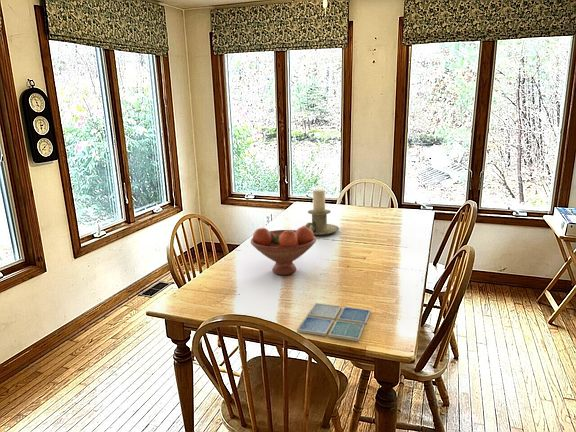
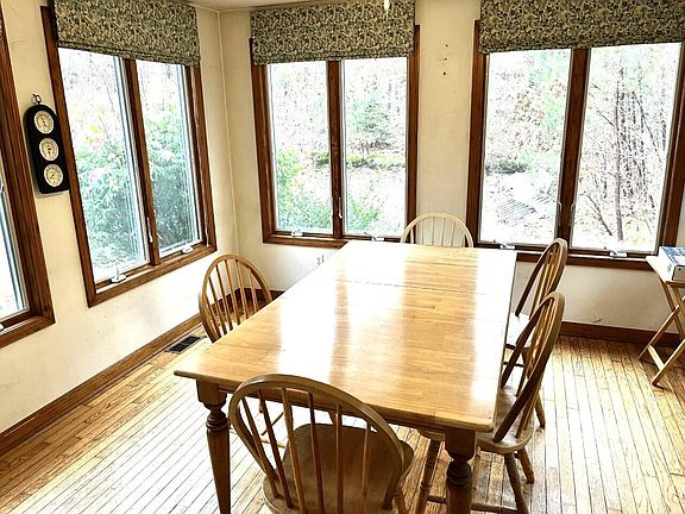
- fruit bowl [250,226,317,276]
- drink coaster [296,302,372,342]
- candle holder [301,189,340,236]
